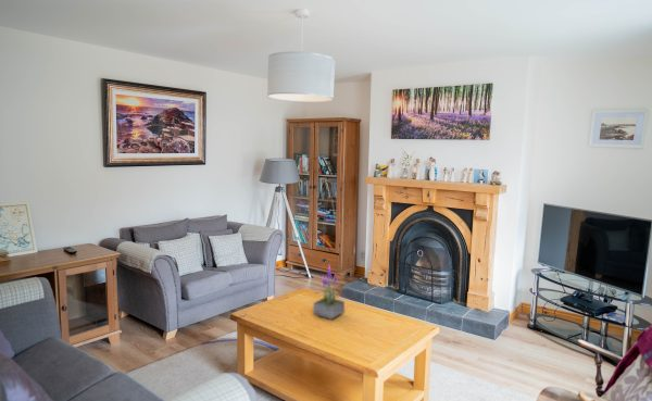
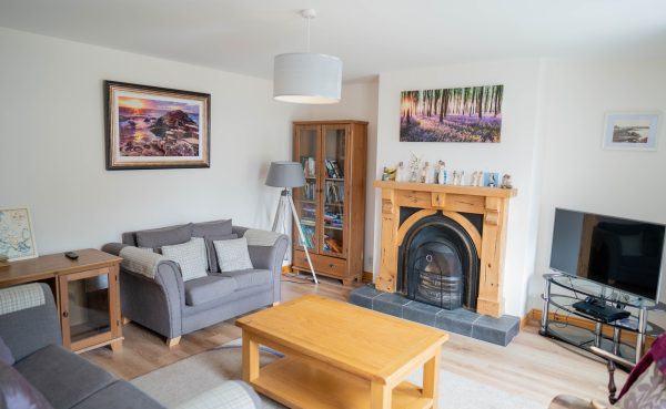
- potted plant [312,264,346,321]
